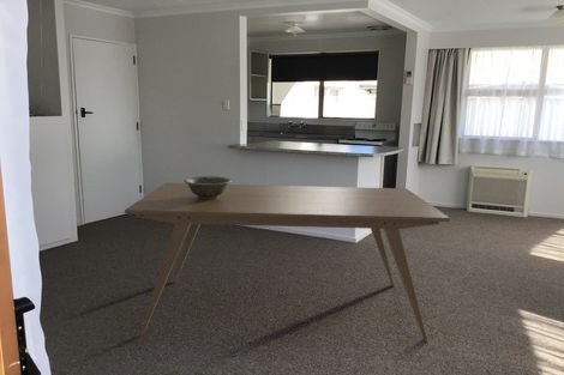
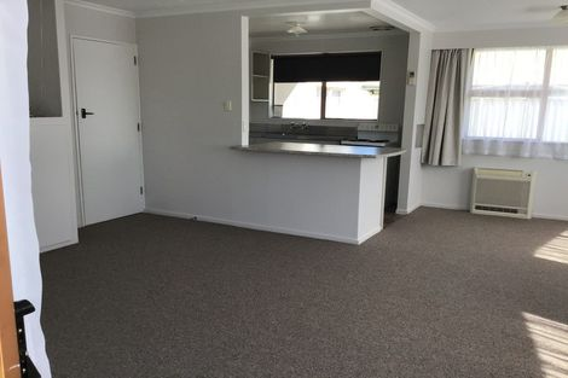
- decorative bowl [182,175,233,200]
- dining table [124,182,451,343]
